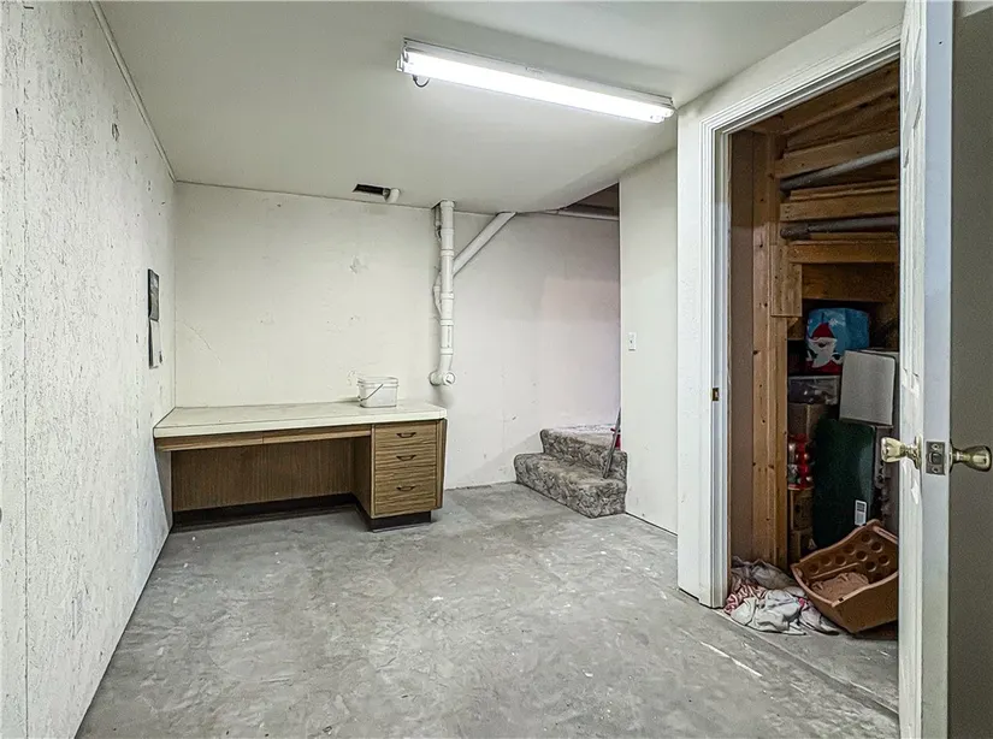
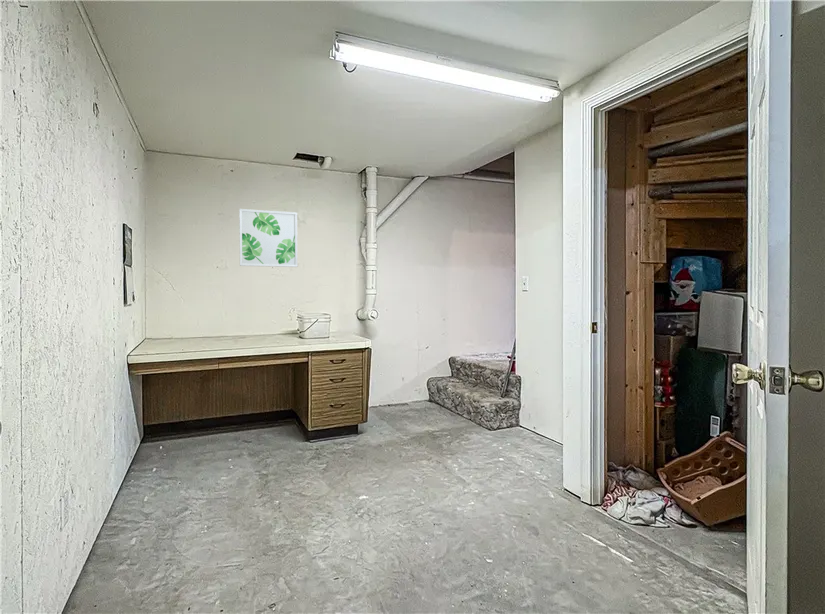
+ wall art [238,208,299,268]
